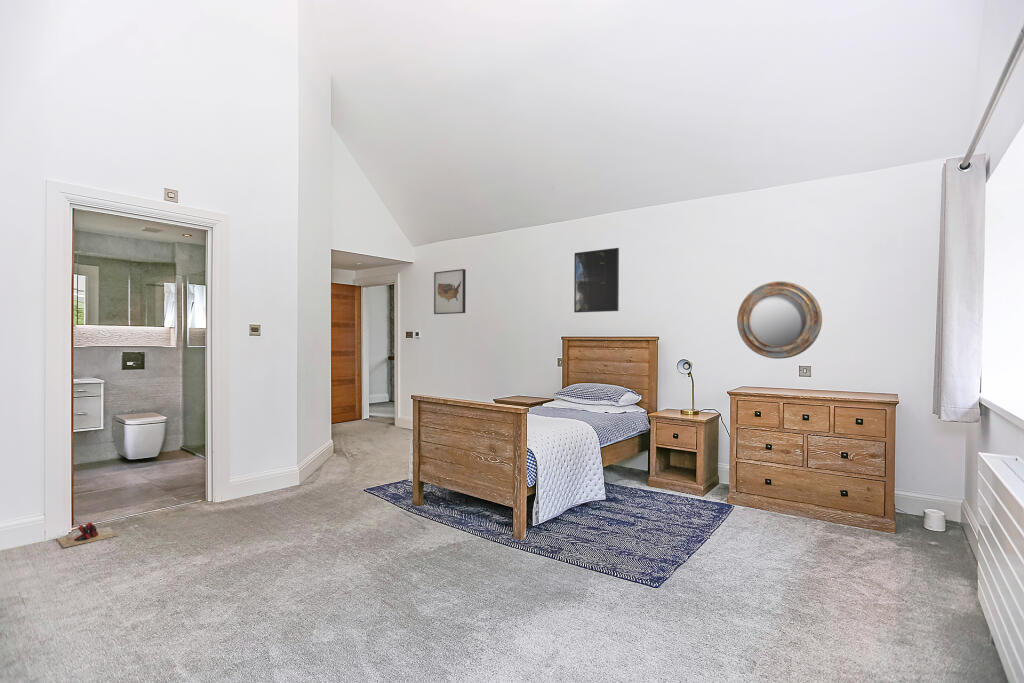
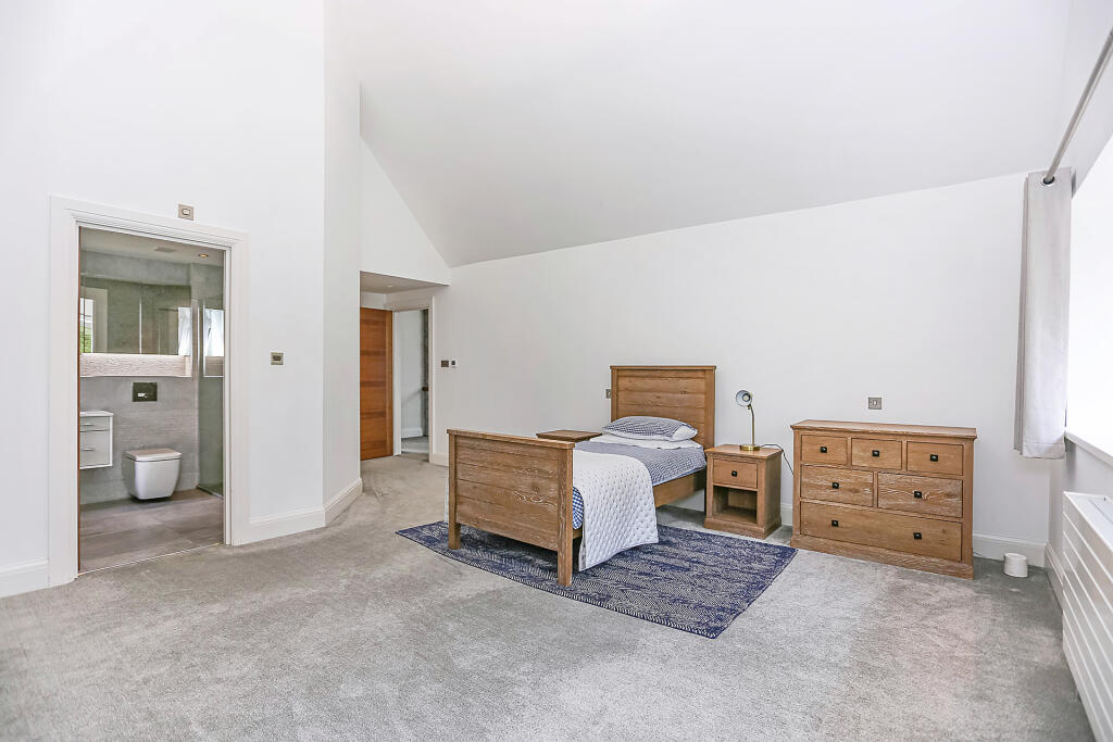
- wall art [433,268,467,315]
- home mirror [736,280,823,360]
- slippers [56,521,119,548]
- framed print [573,247,620,314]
